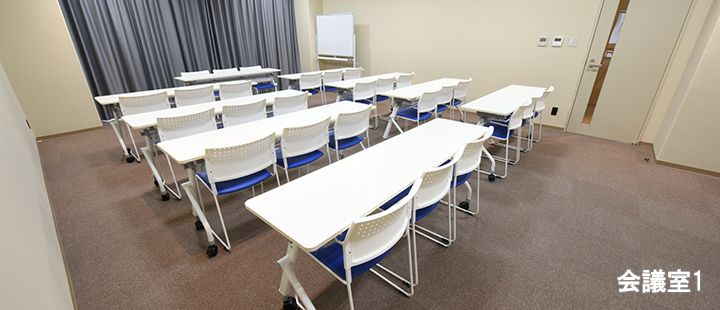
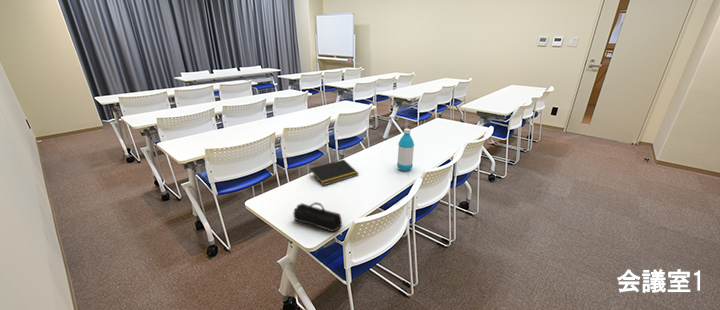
+ notepad [308,159,360,187]
+ water bottle [396,128,415,172]
+ pencil case [292,201,343,233]
